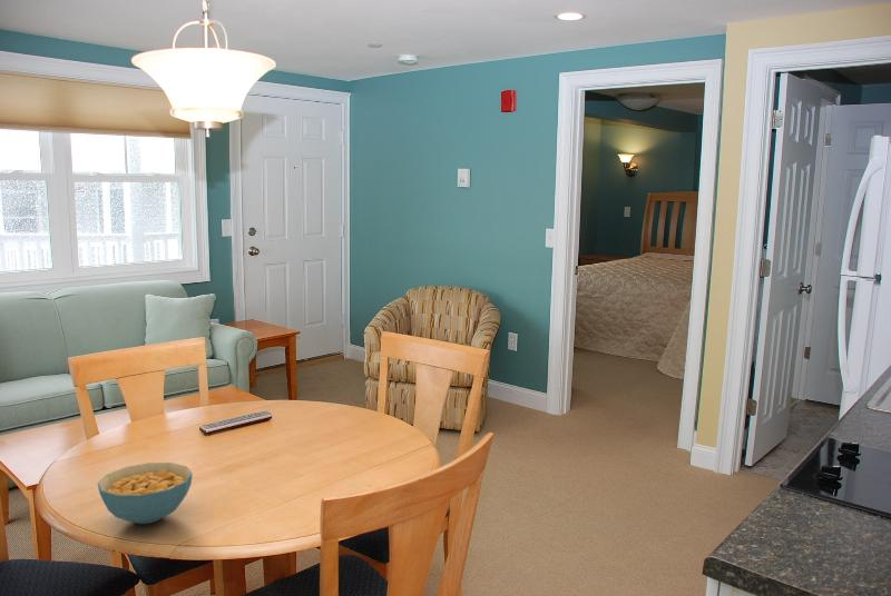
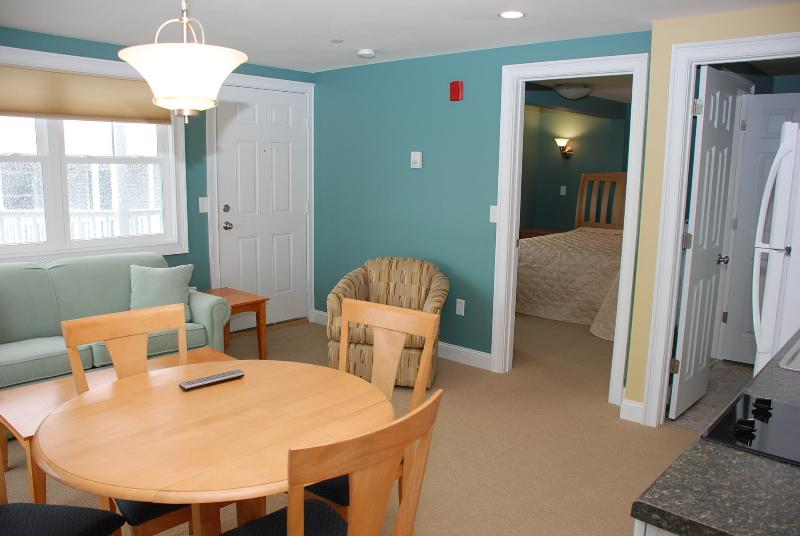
- cereal bowl [97,461,194,525]
